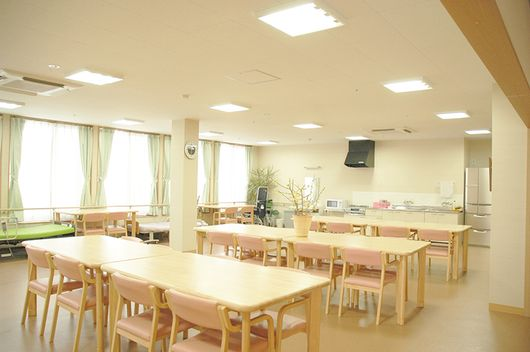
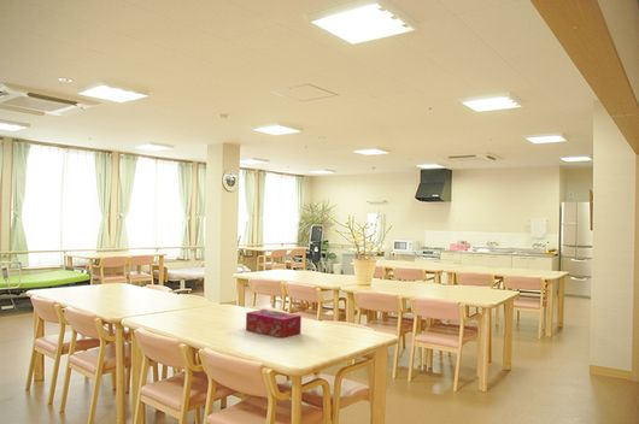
+ tissue box [245,308,303,338]
